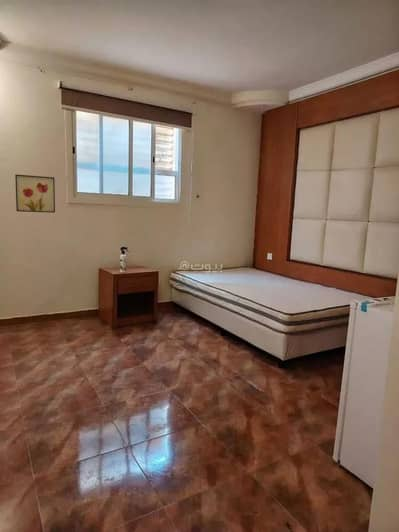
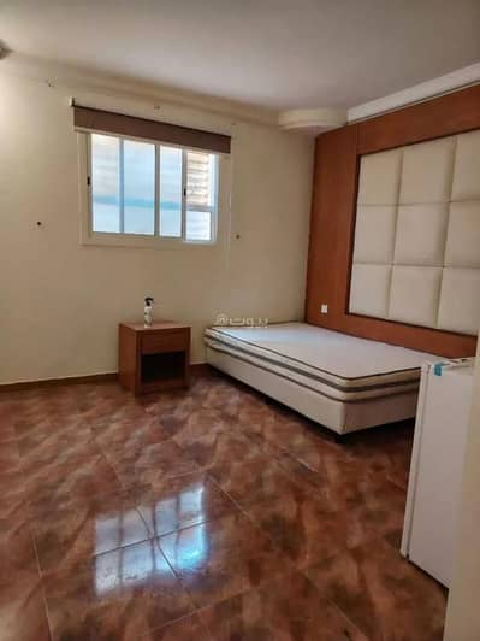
- wall art [14,173,56,214]
